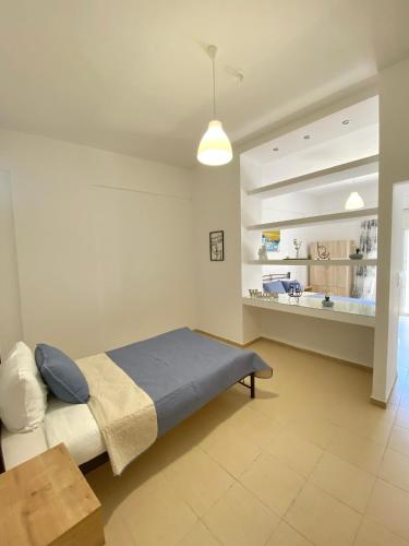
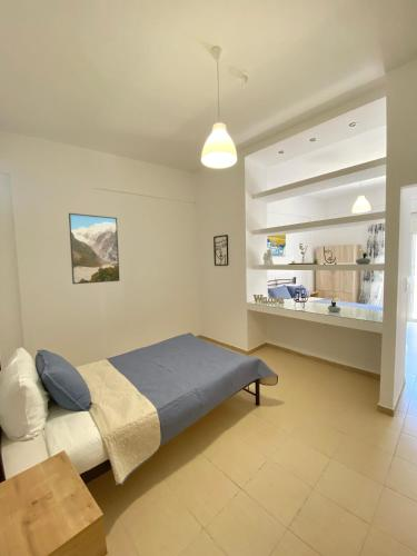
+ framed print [68,212,121,285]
